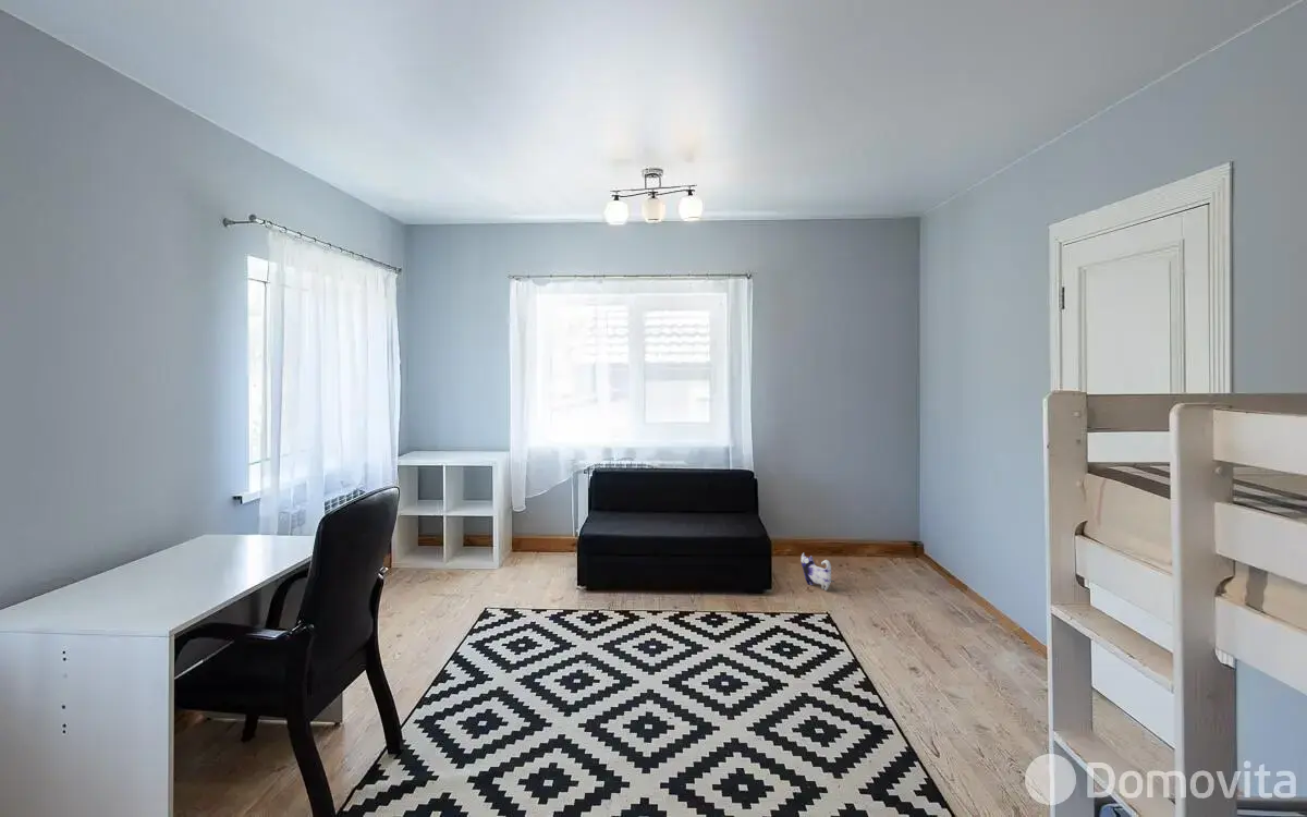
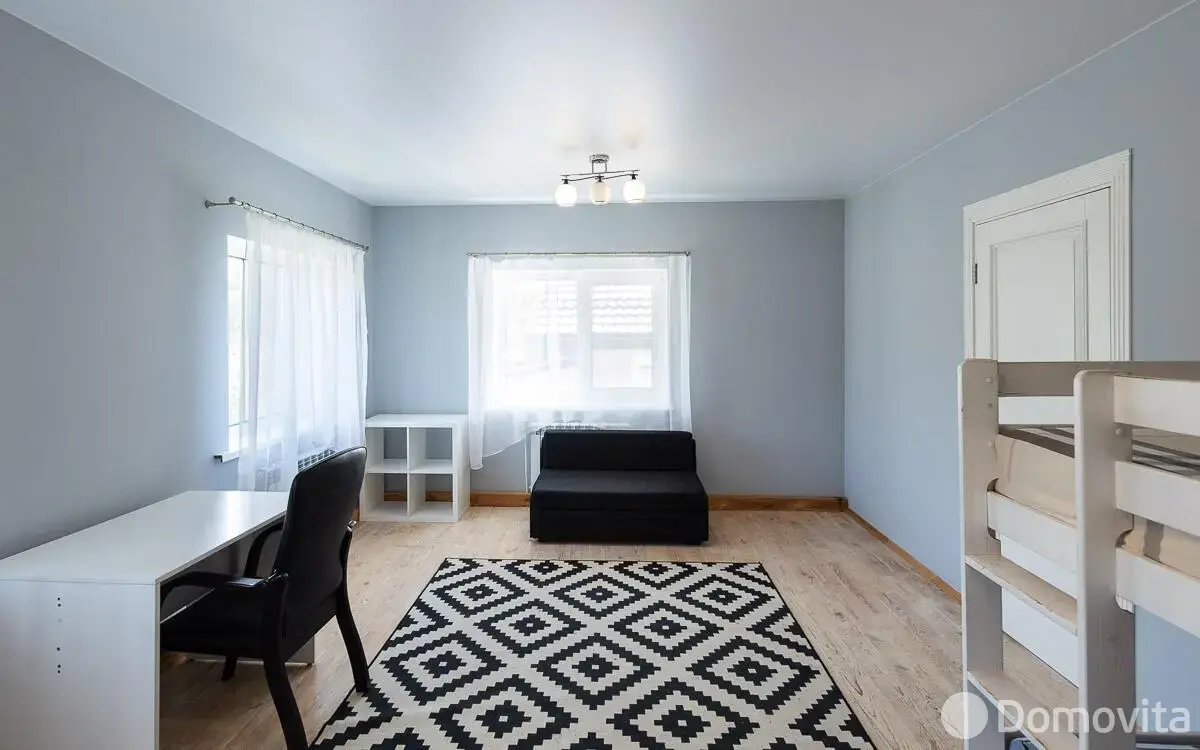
- plush toy [801,552,835,592]
